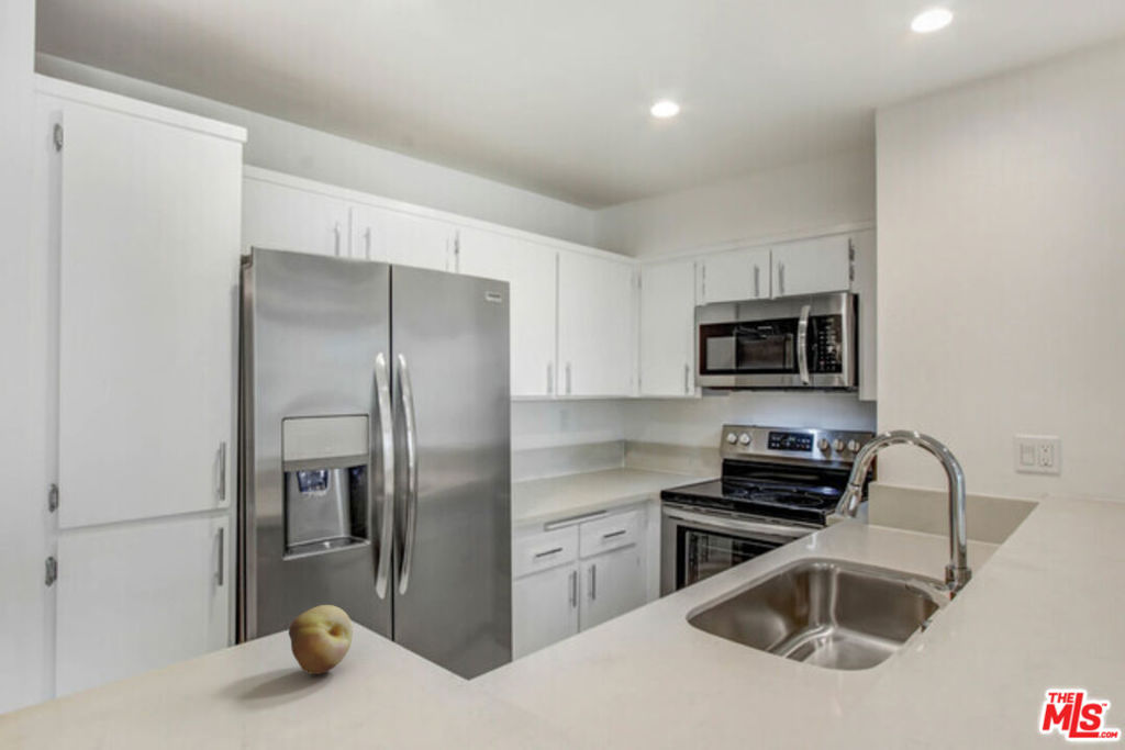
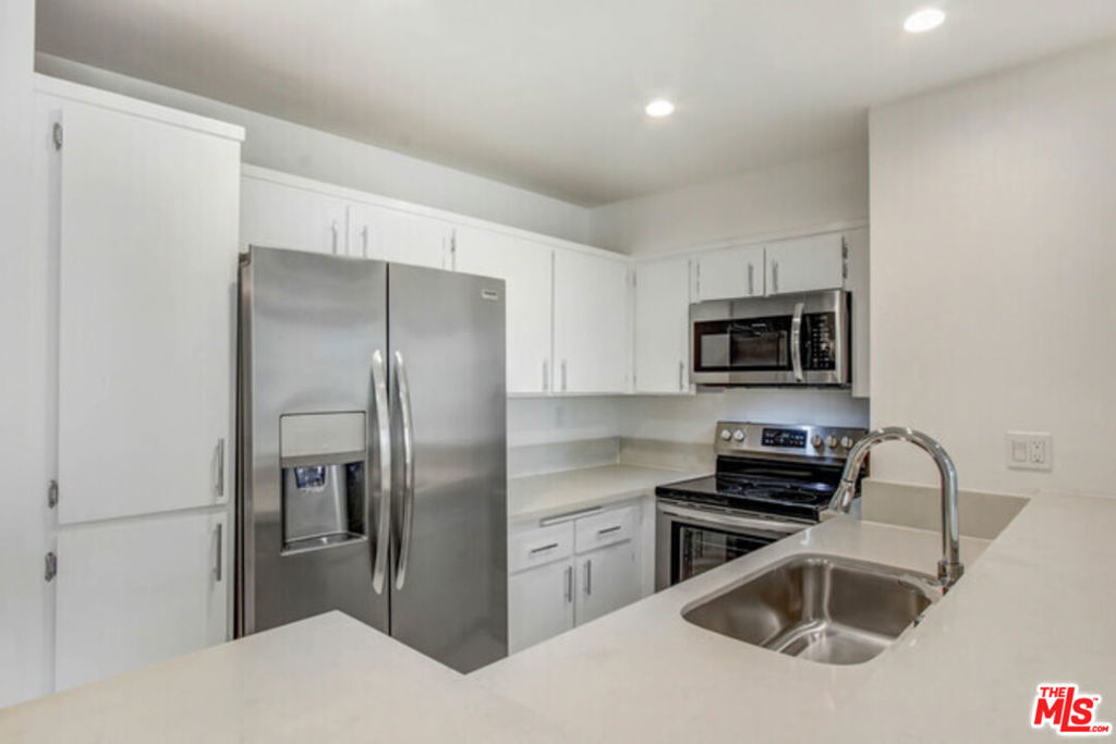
- fruit [288,604,354,675]
